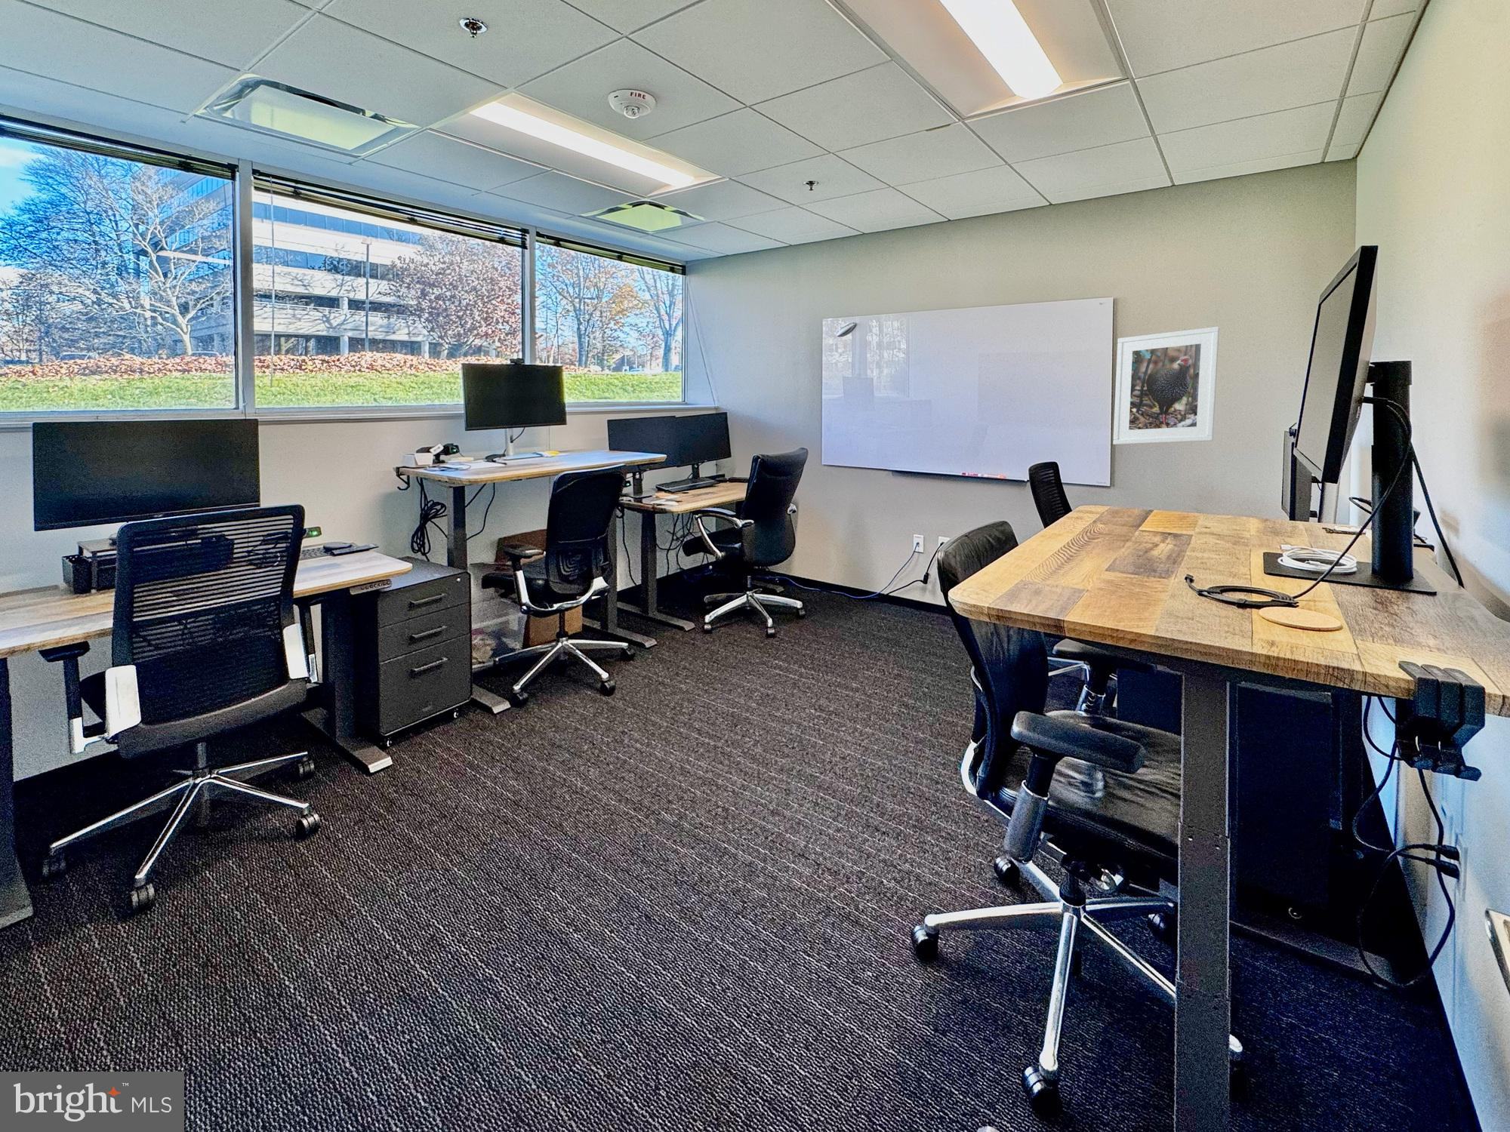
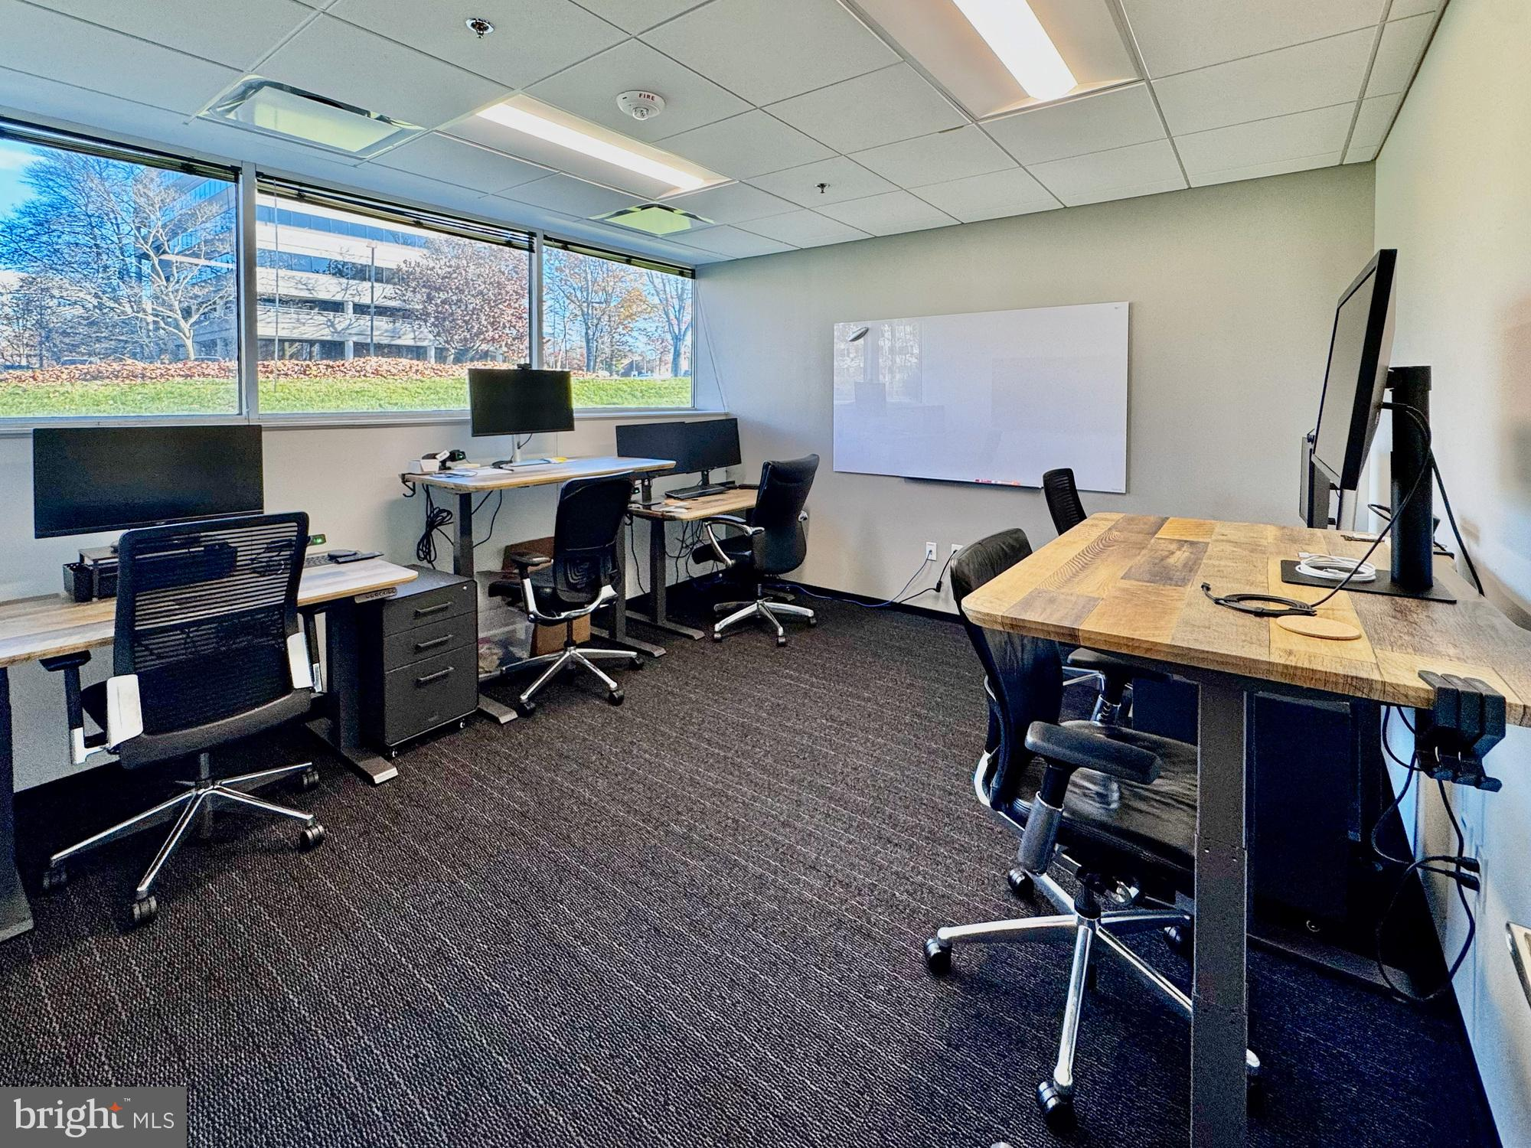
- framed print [1112,326,1220,445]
